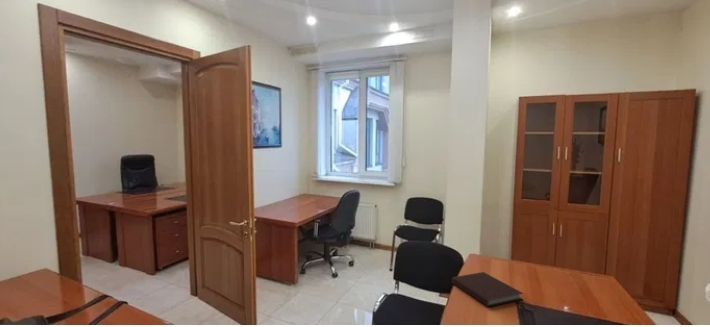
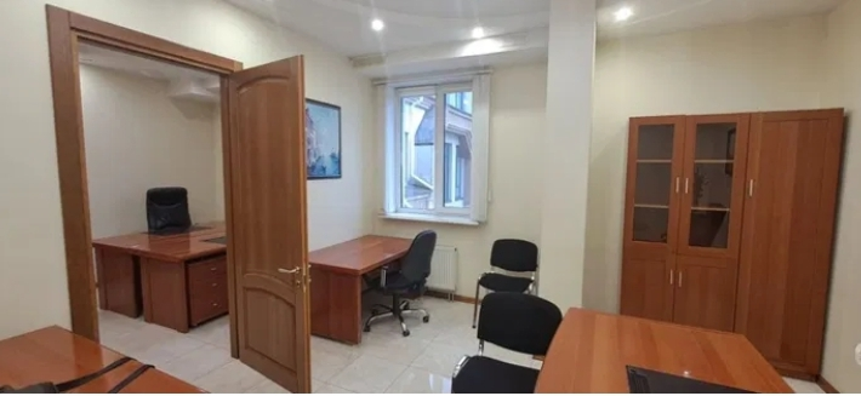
- notebook [451,271,524,308]
